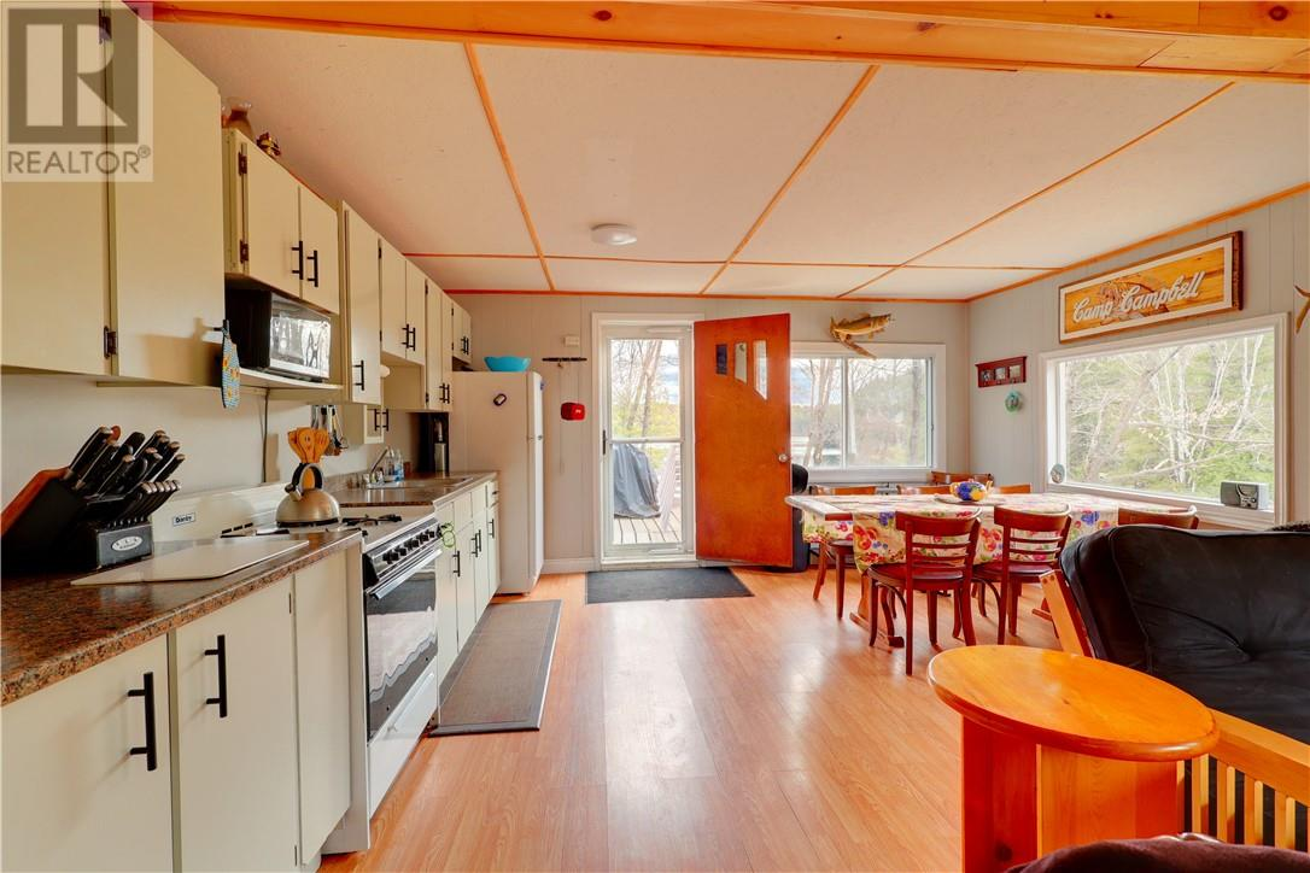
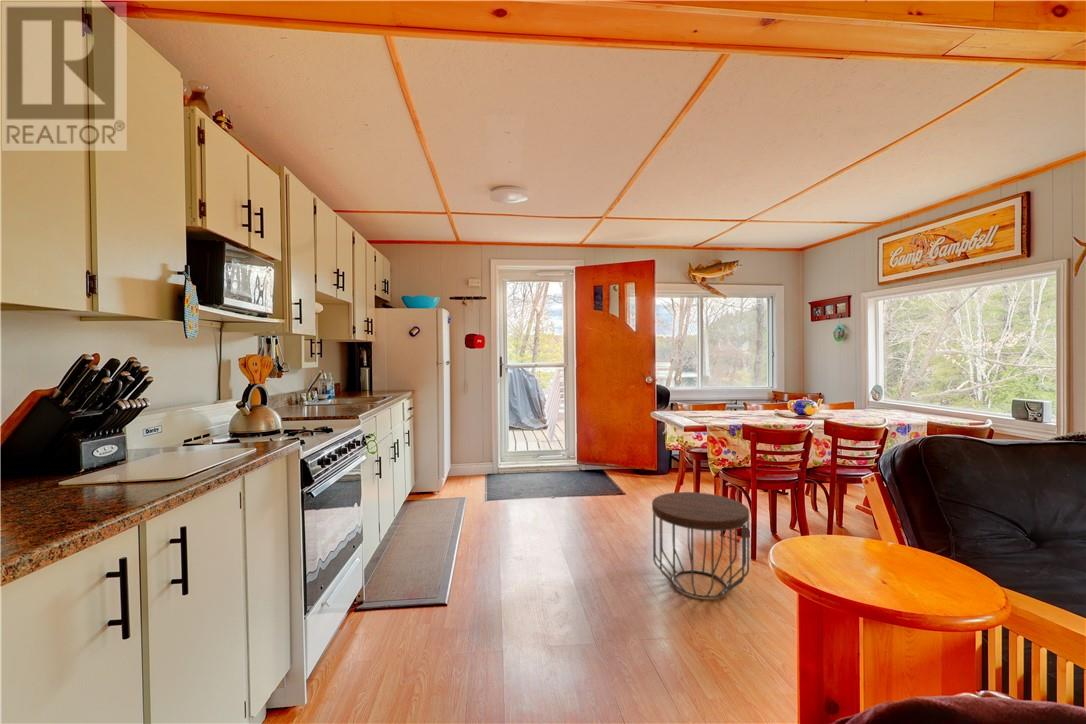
+ side table [651,491,750,599]
